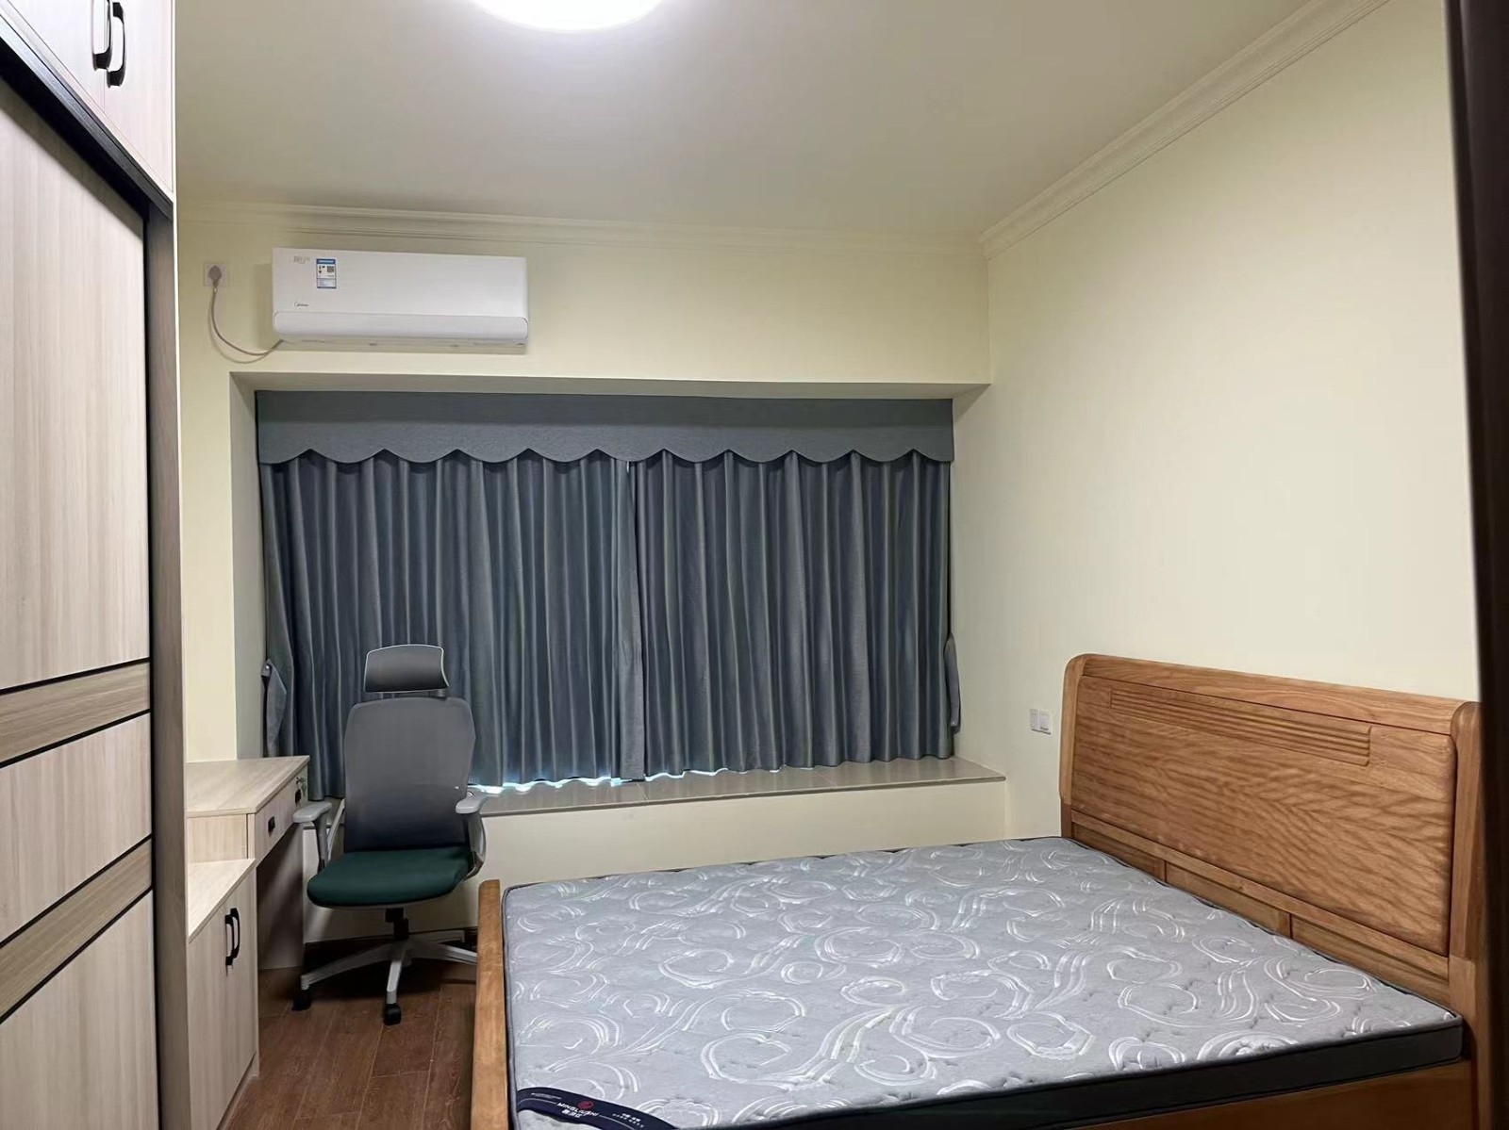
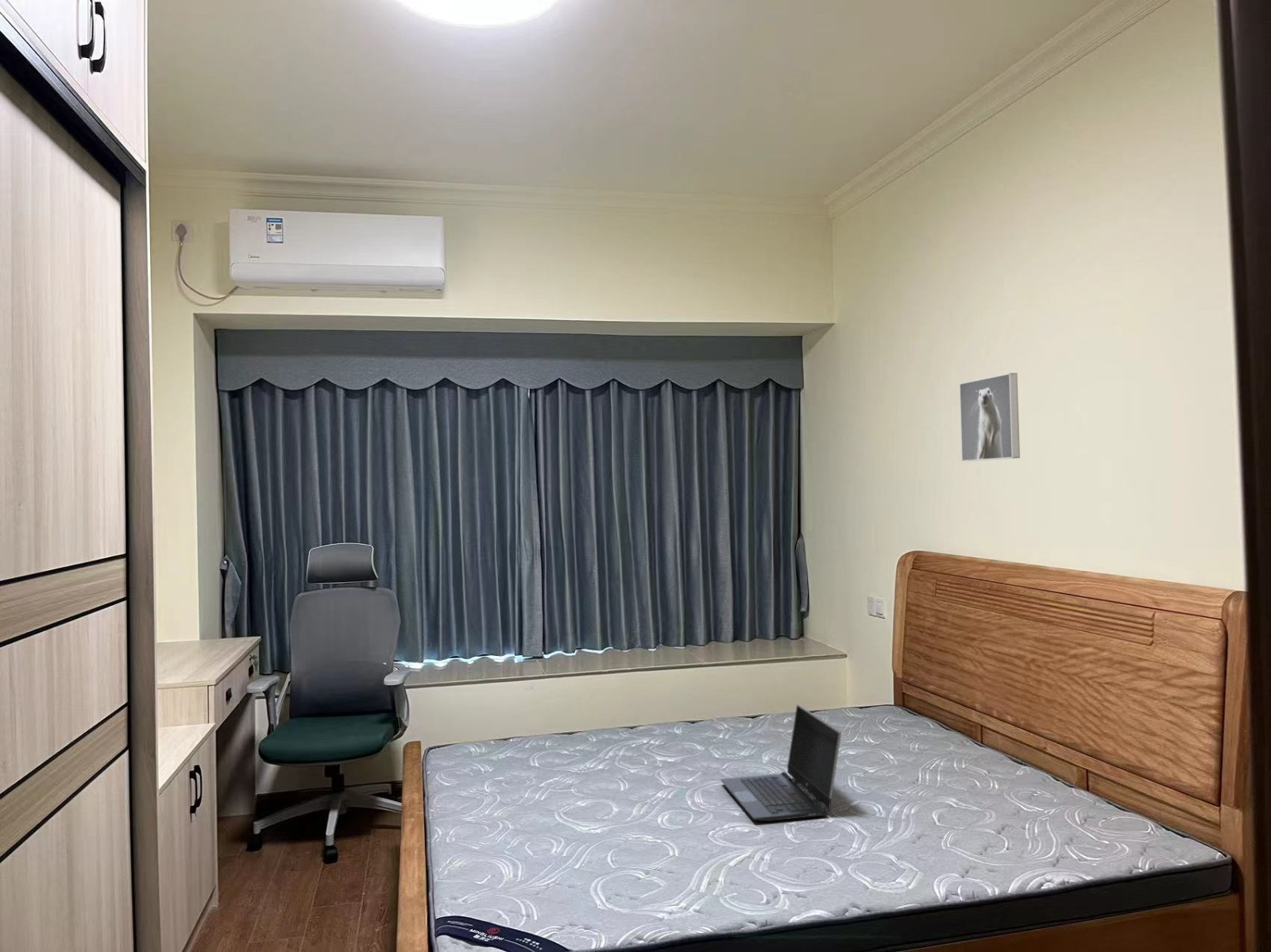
+ laptop computer [720,703,842,822]
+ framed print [959,372,1021,462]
